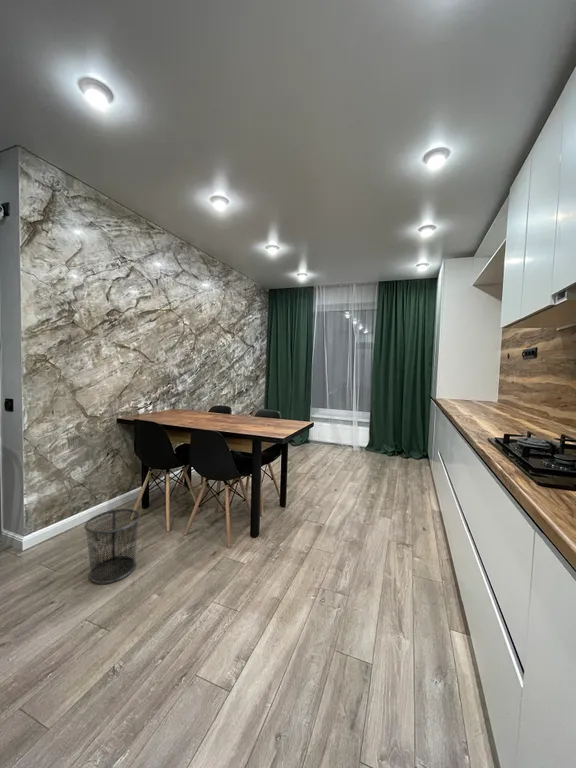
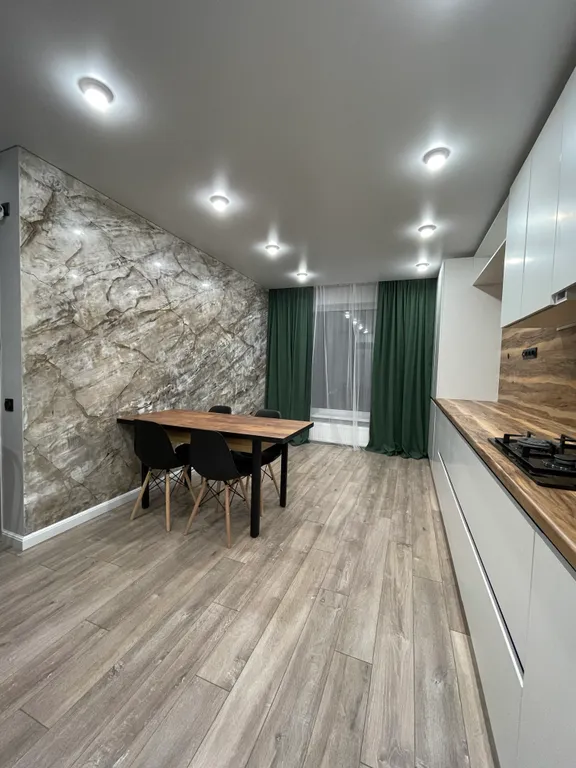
- waste bin [83,508,142,585]
